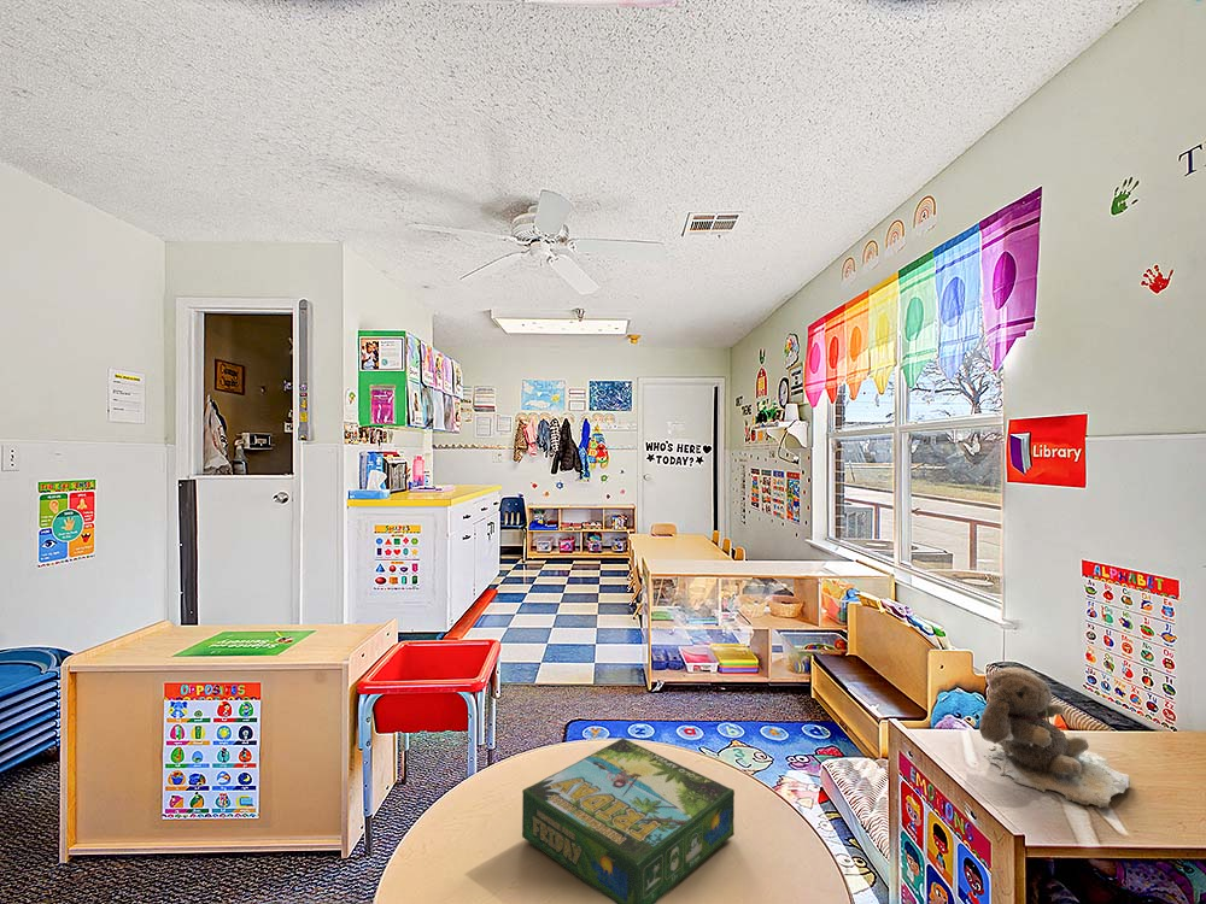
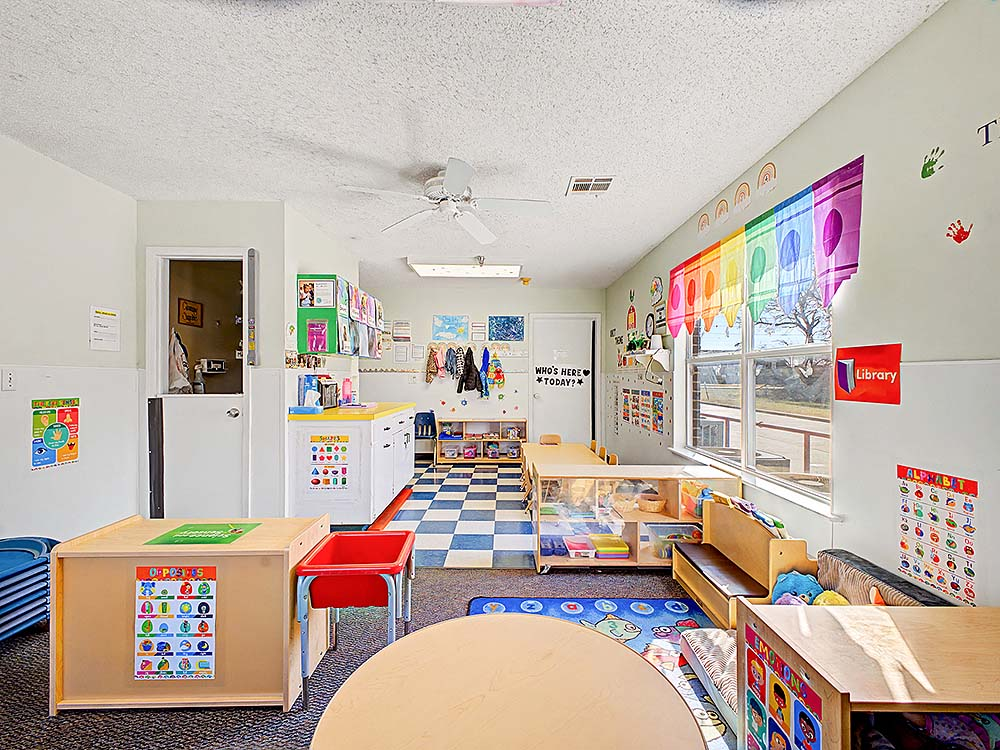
- stuffed animal [973,667,1132,810]
- board game [521,736,736,904]
